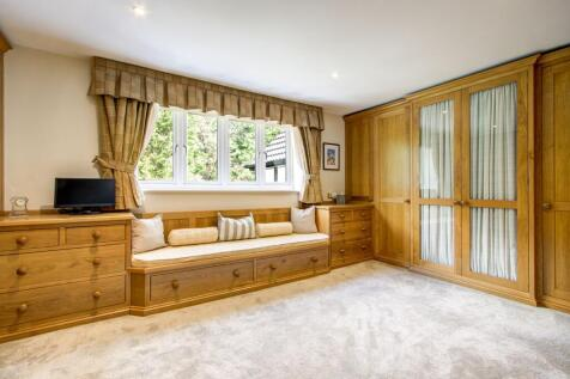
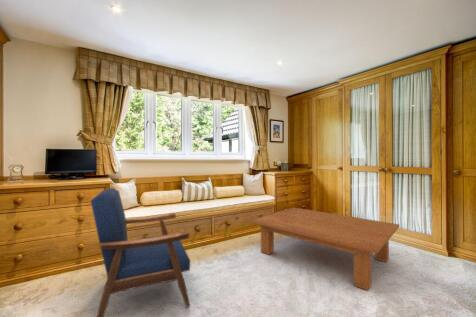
+ armchair [90,187,191,317]
+ coffee table [250,206,400,291]
